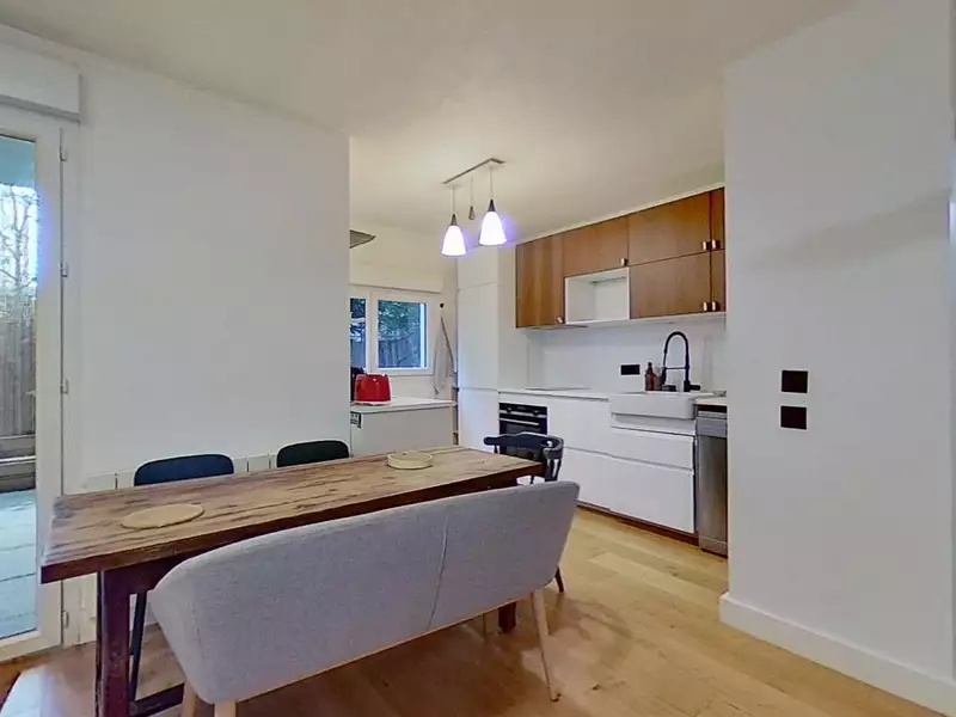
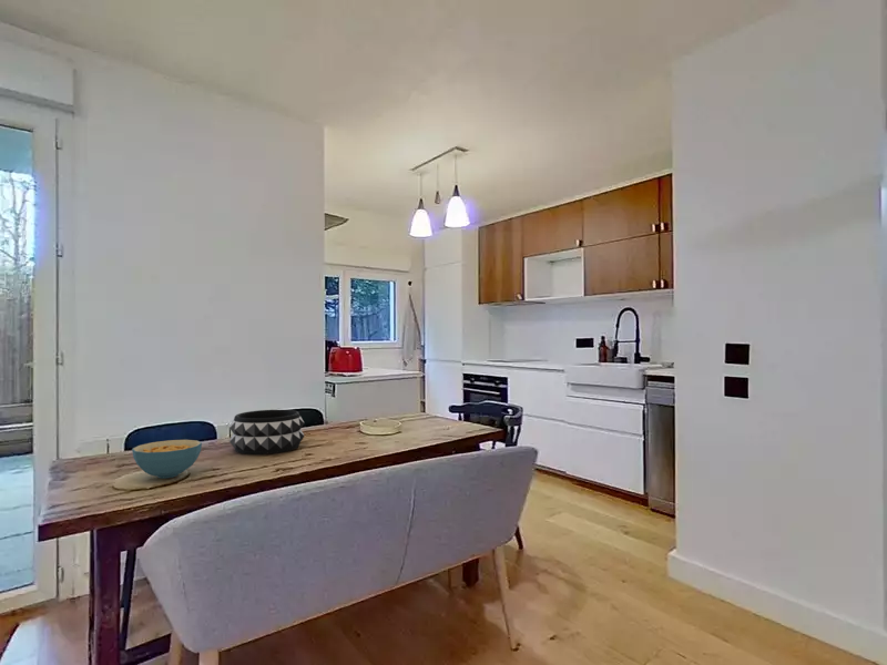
+ cereal bowl [131,439,203,480]
+ decorative bowl [228,409,305,456]
